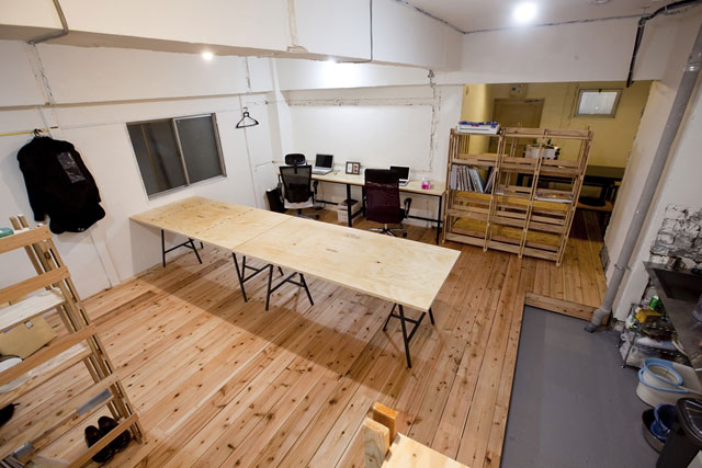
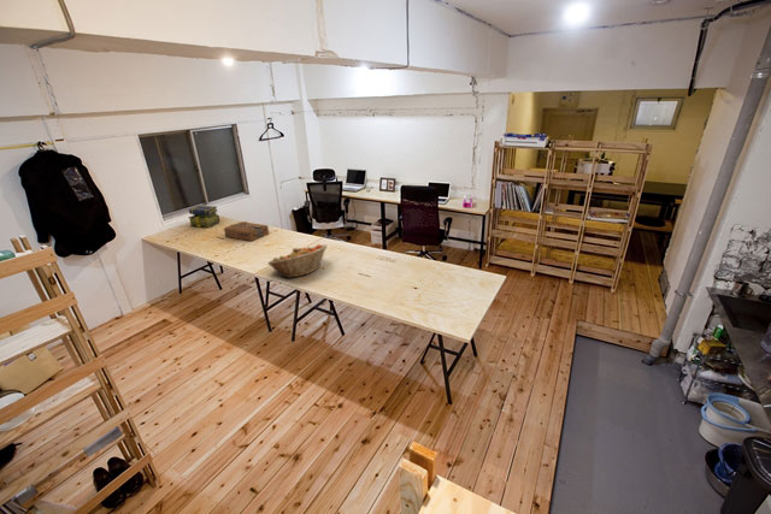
+ fruit basket [266,243,329,278]
+ cardboard box [223,220,270,242]
+ stack of books [187,205,220,229]
